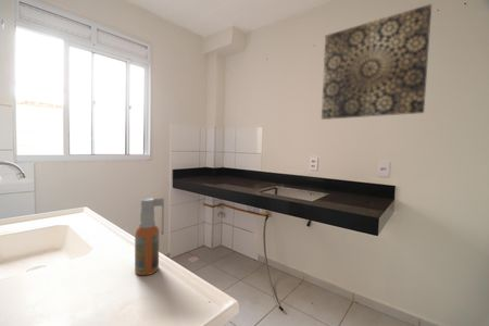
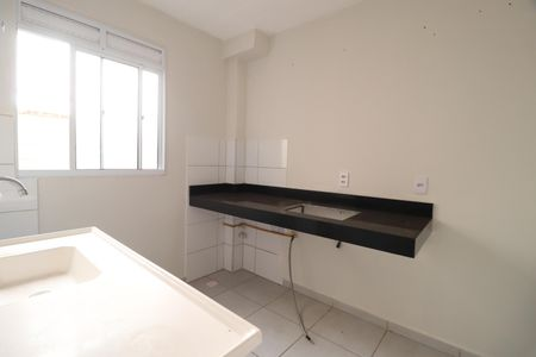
- wall art [321,3,432,121]
- spray bottle [134,197,165,276]
